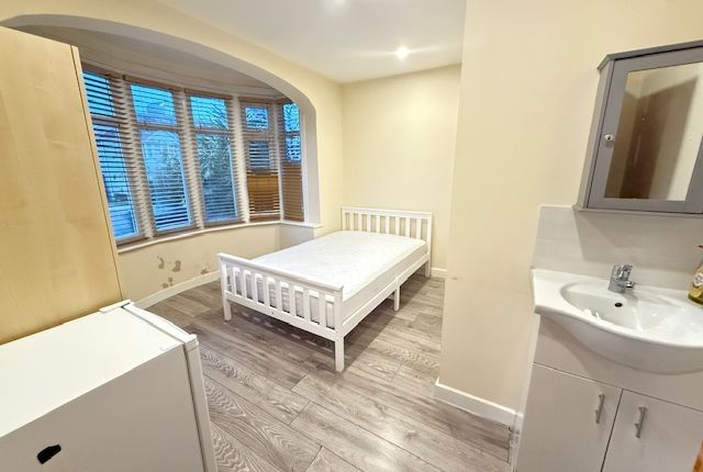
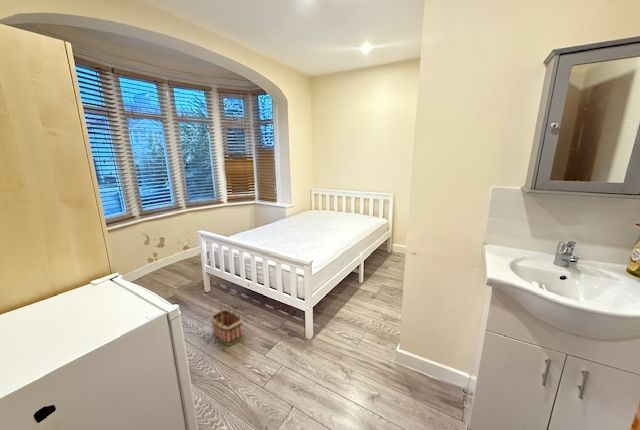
+ basket [209,291,243,346]
